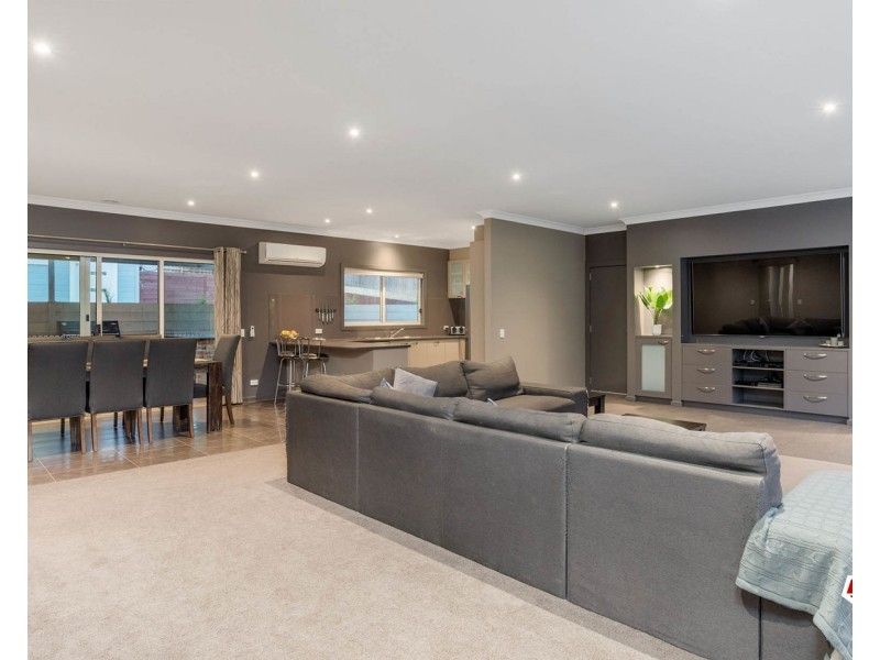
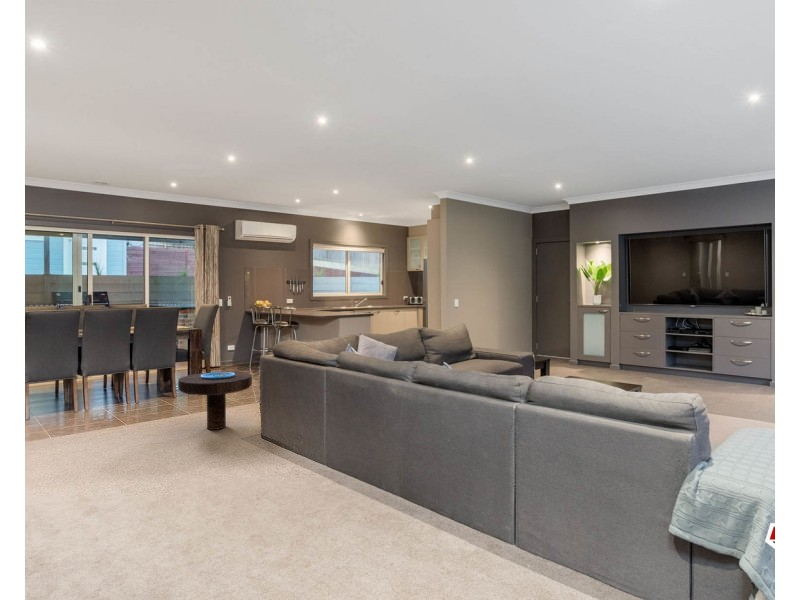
+ side table [177,371,253,431]
